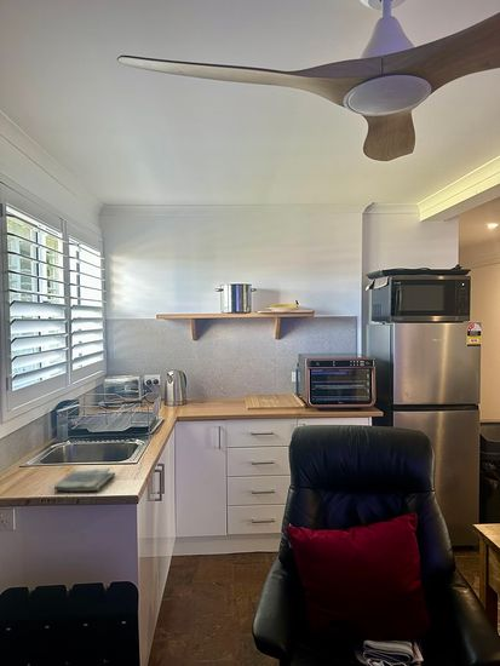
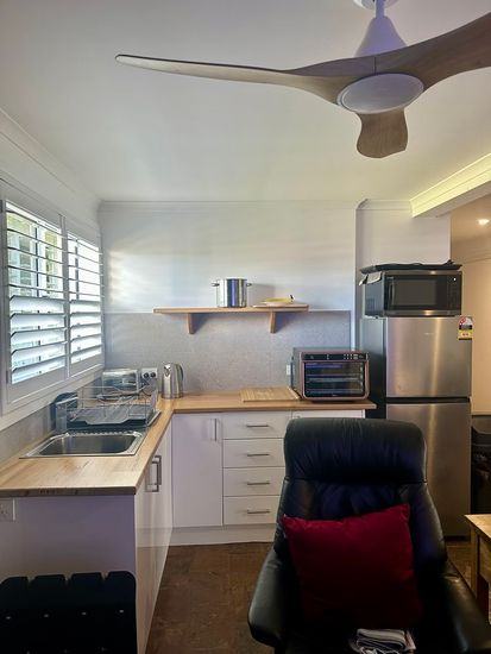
- dish towel [53,467,116,493]
